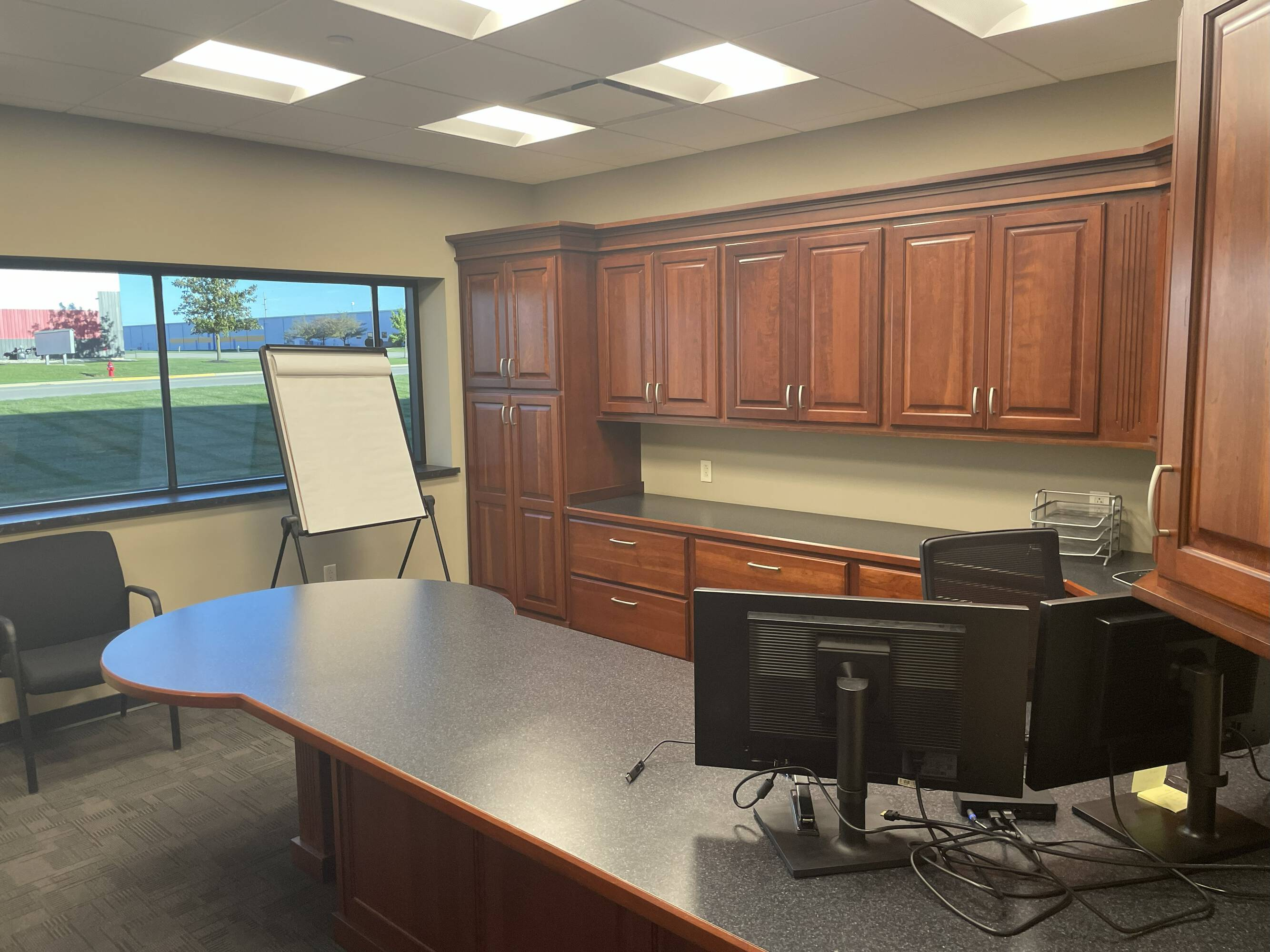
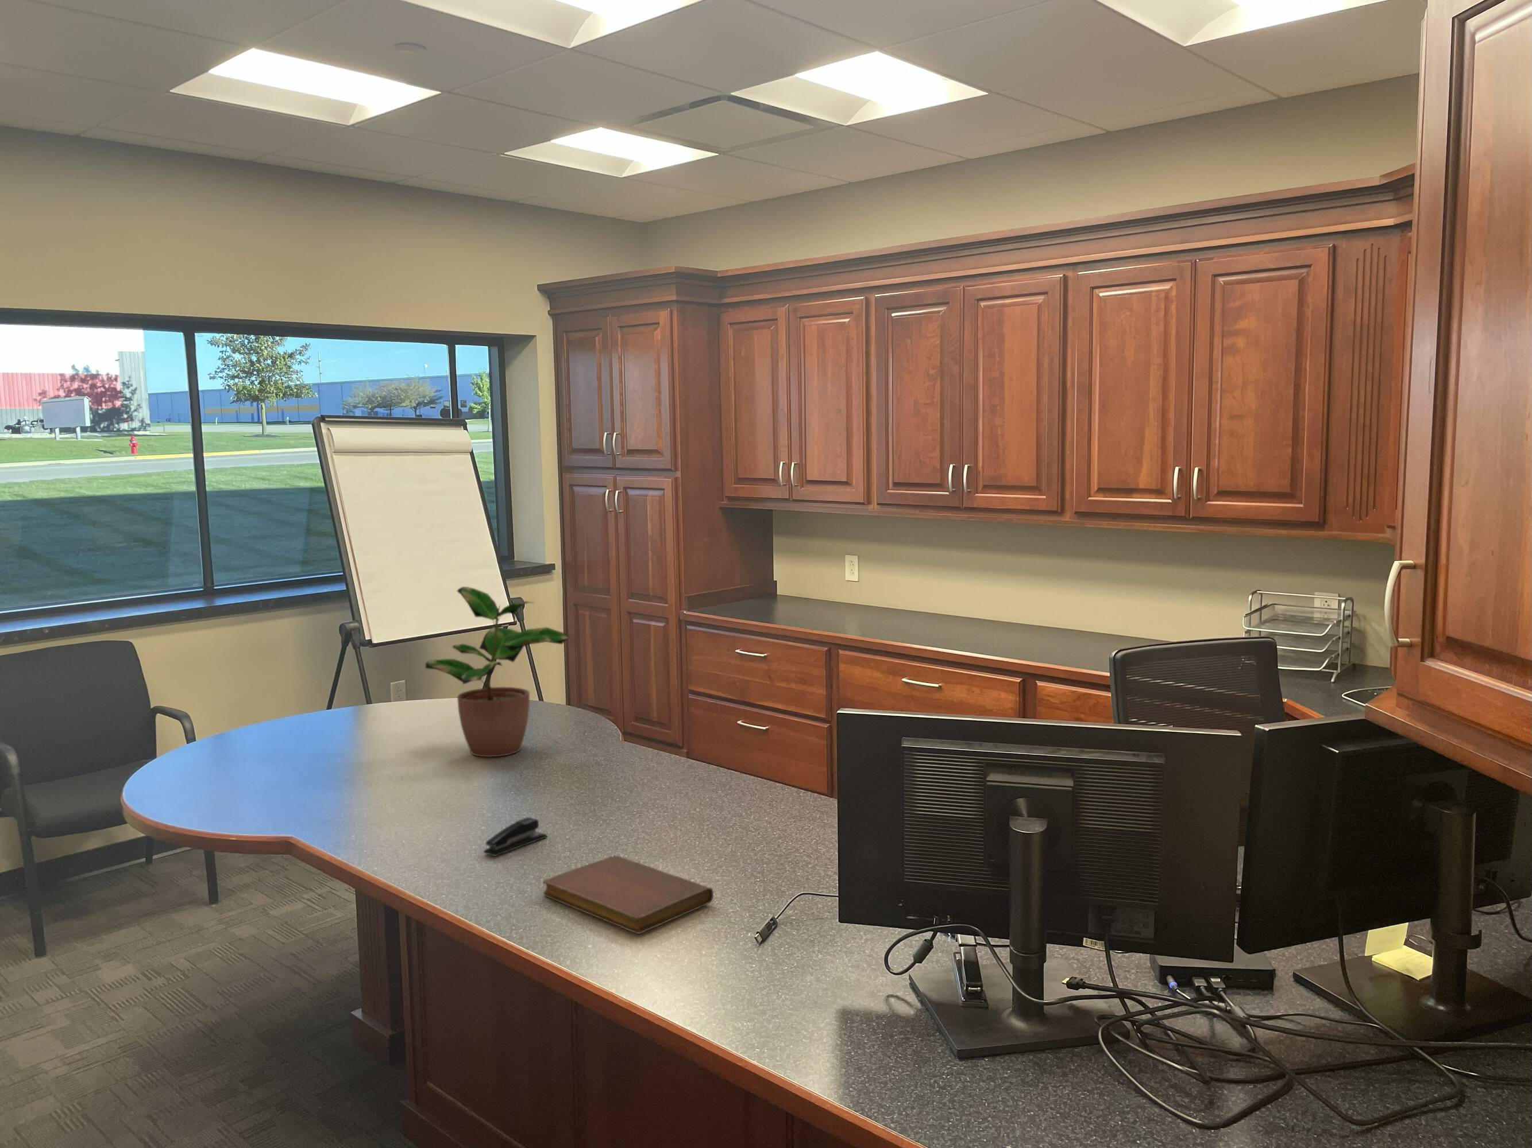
+ stapler [483,816,548,856]
+ potted plant [425,586,571,757]
+ notebook [543,855,714,935]
